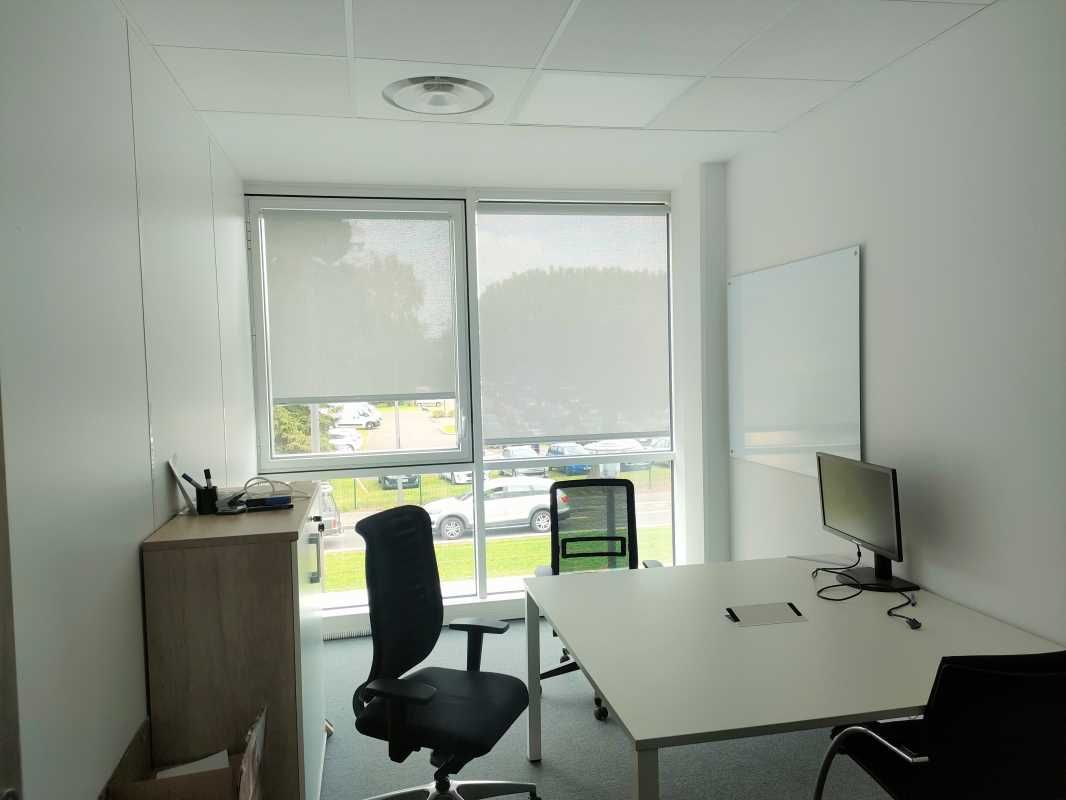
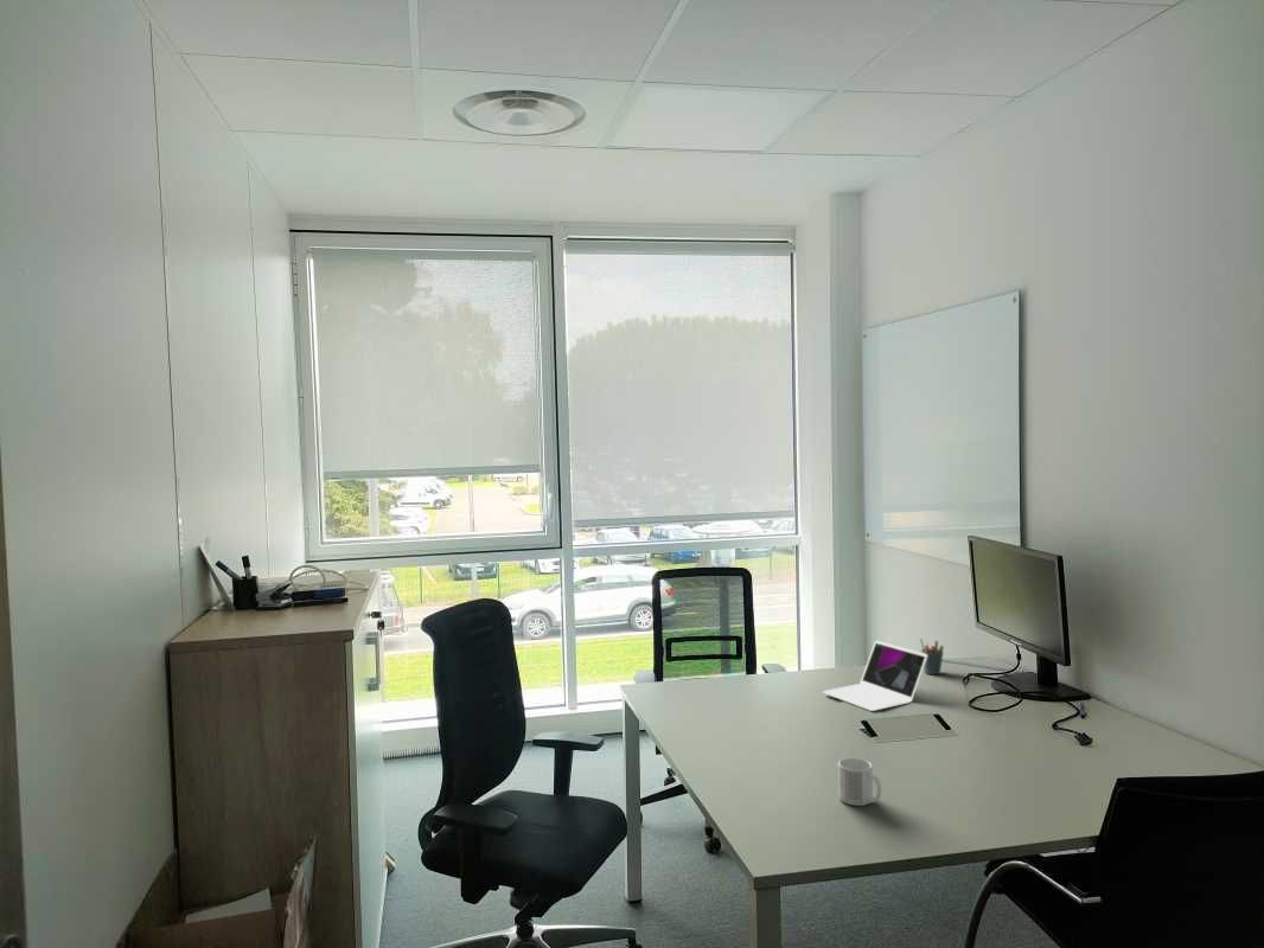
+ laptop [822,640,927,712]
+ pen holder [919,638,945,675]
+ mug [837,757,882,807]
